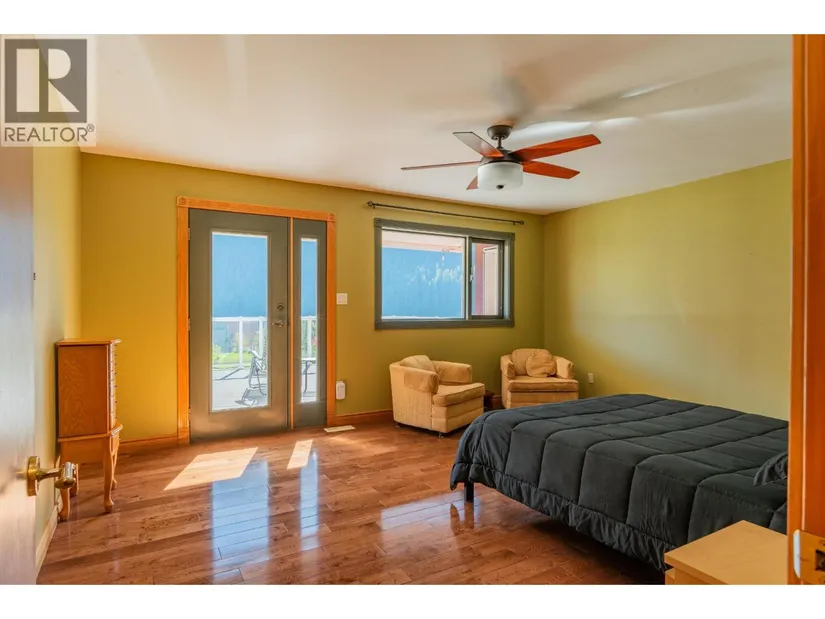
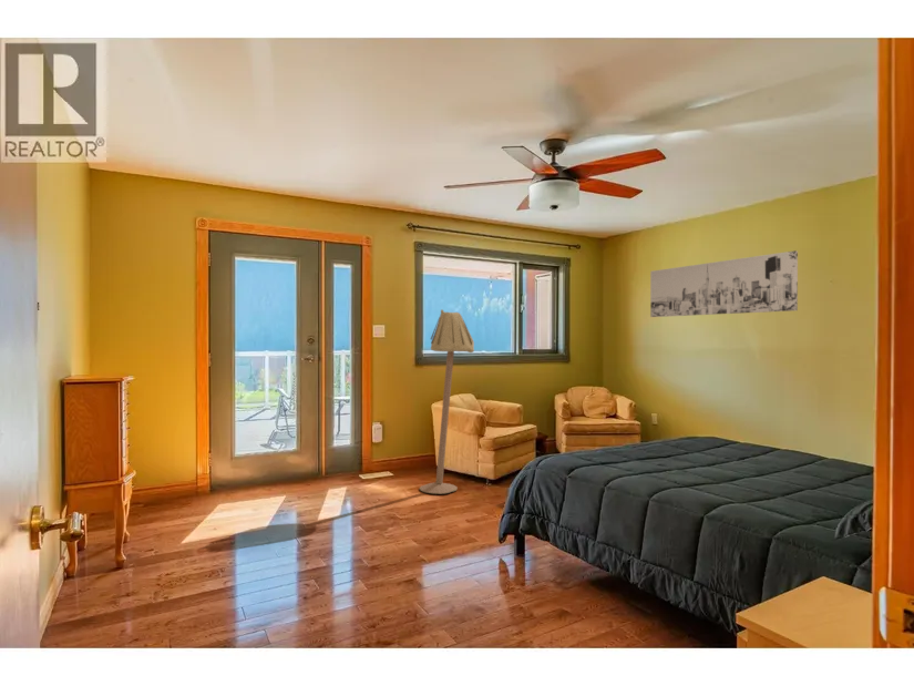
+ floor lamp [419,308,475,495]
+ wall art [649,249,799,318]
